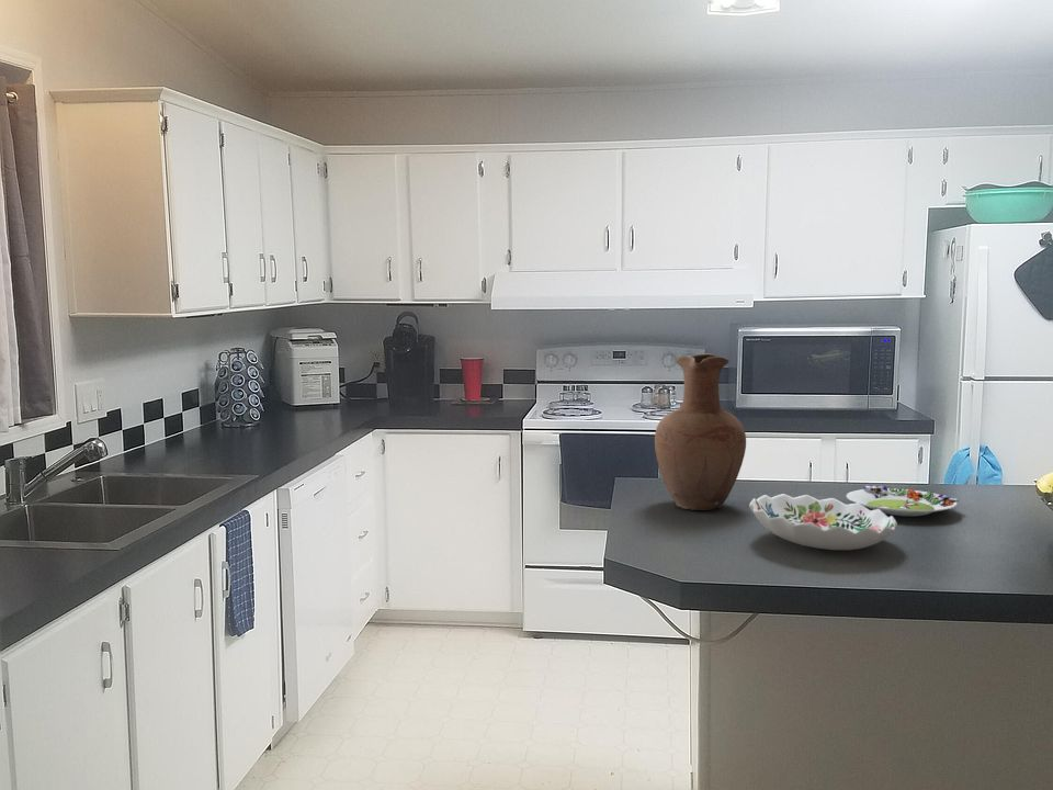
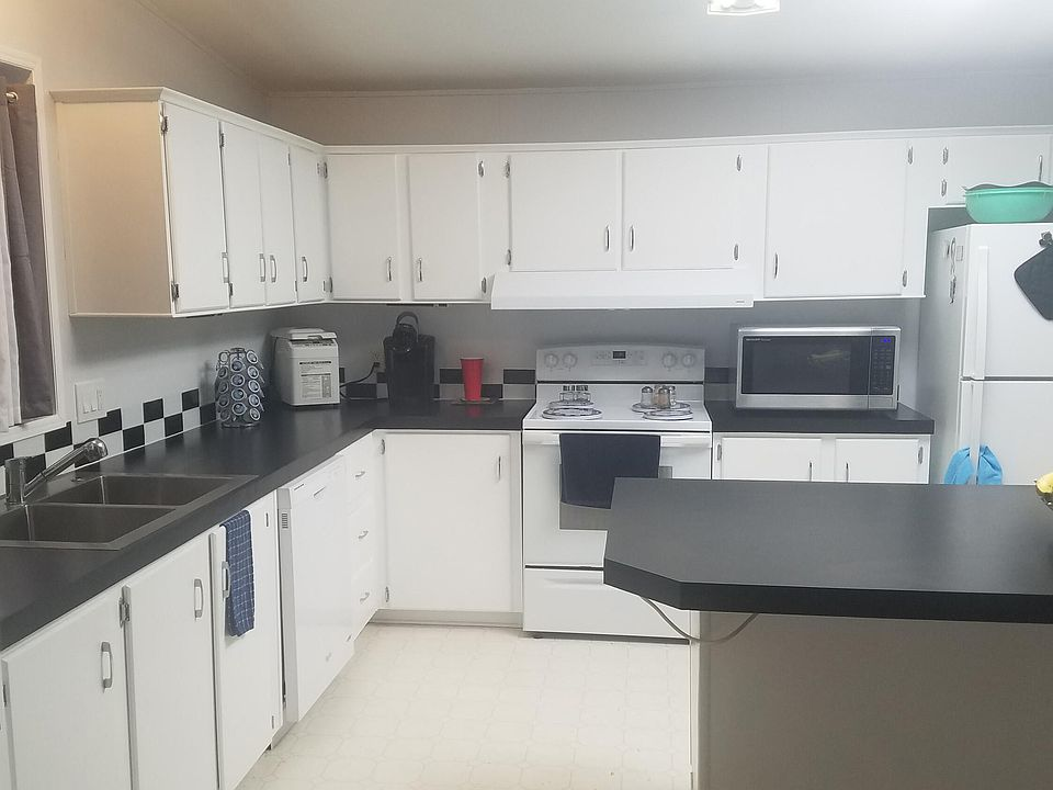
- decorative bowl [748,493,898,551]
- vase [654,352,747,511]
- salad plate [845,484,960,517]
